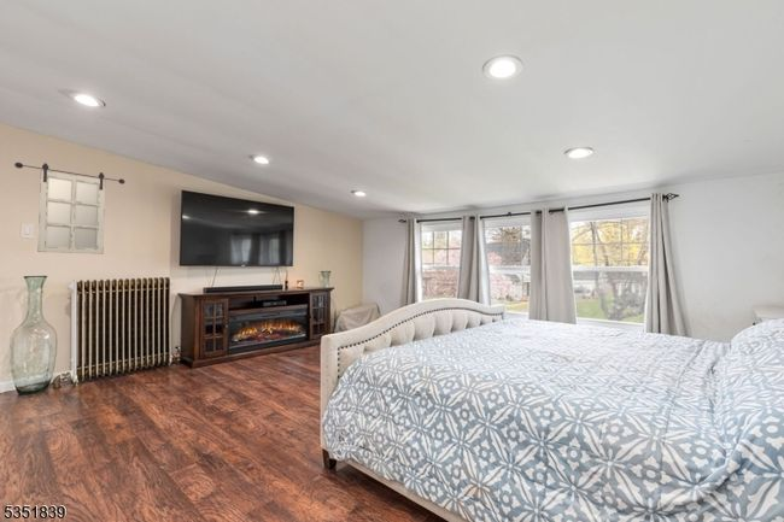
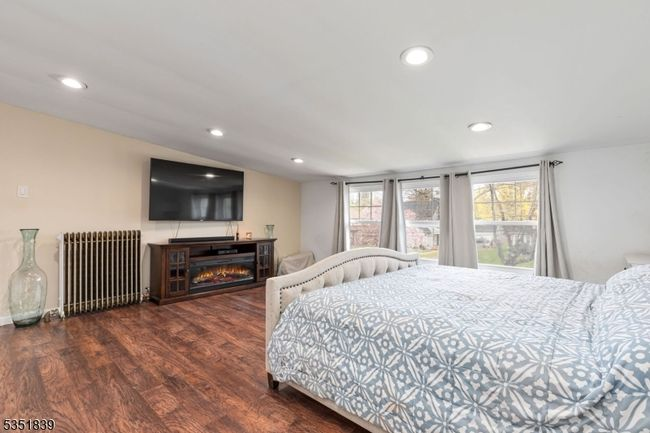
- home mirror [13,162,125,256]
